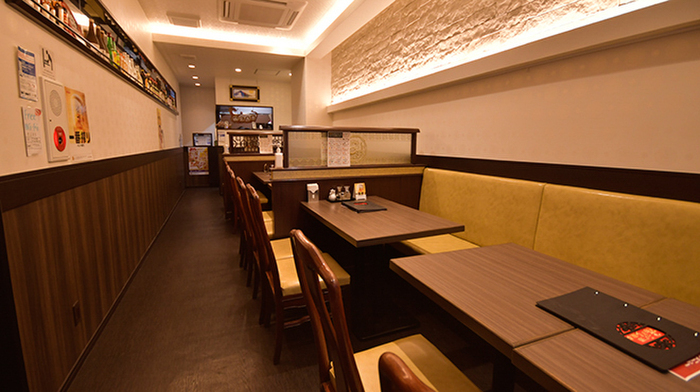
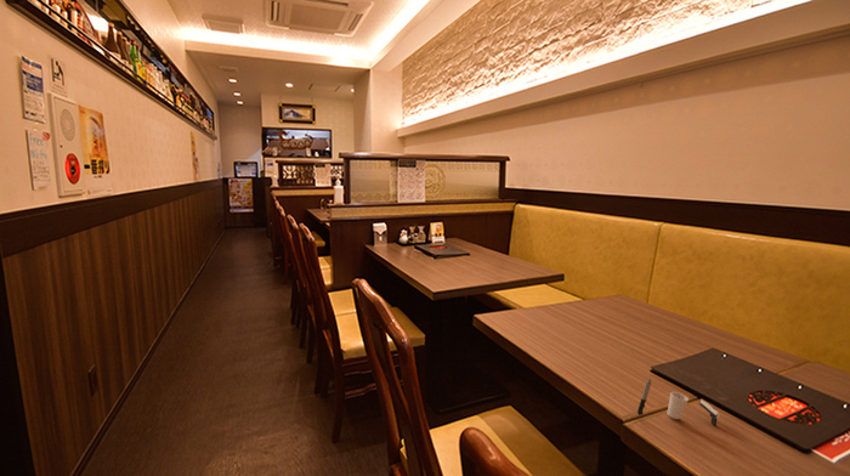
+ cup [636,378,720,427]
